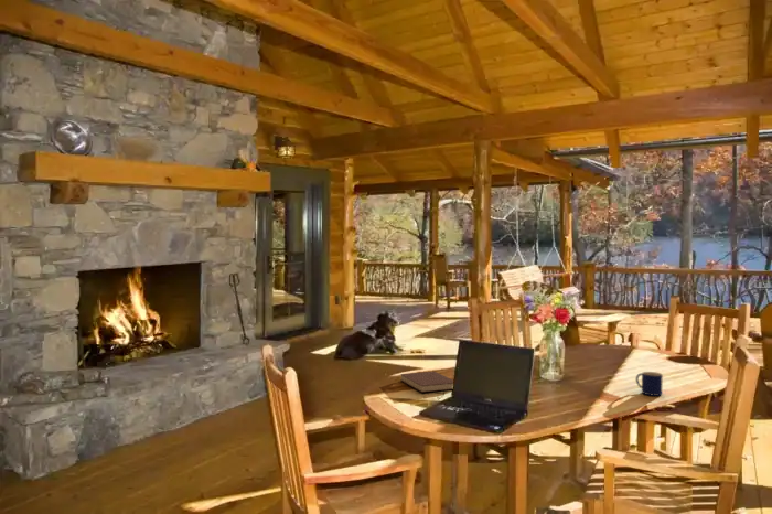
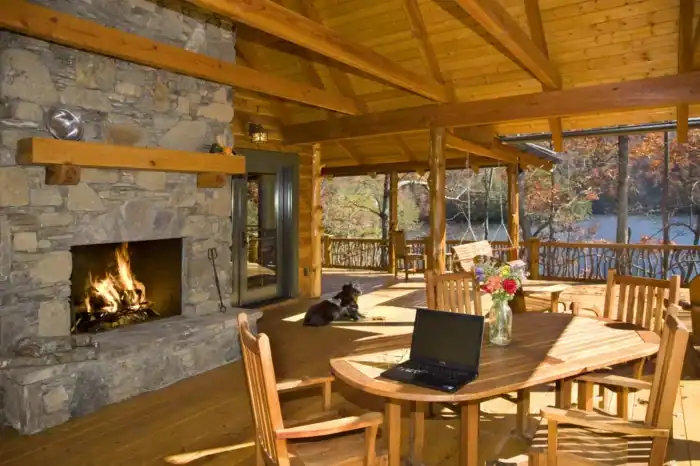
- notebook [399,371,454,394]
- mug [635,371,664,397]
